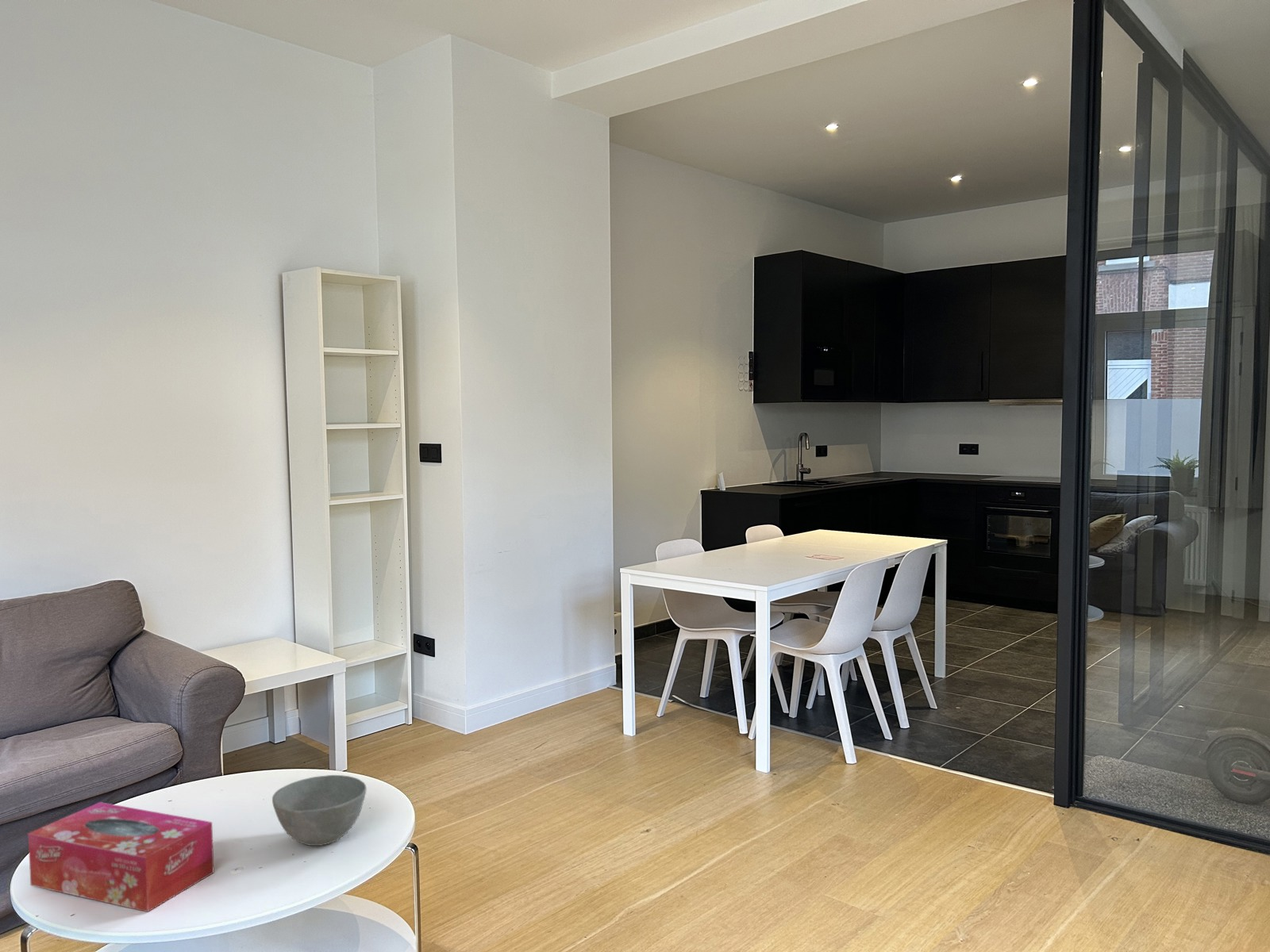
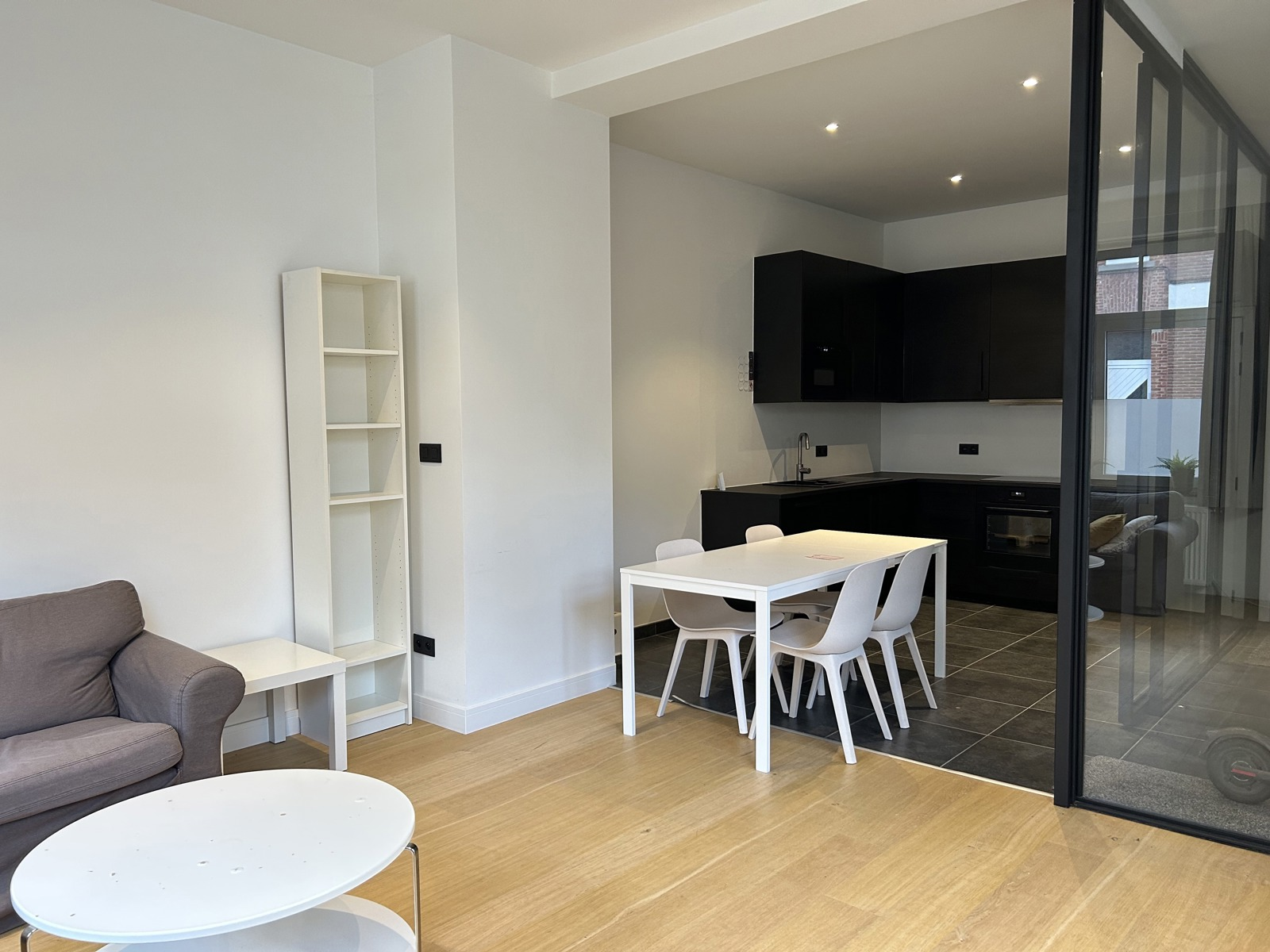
- bowl [271,774,368,846]
- tissue box [27,801,215,912]
